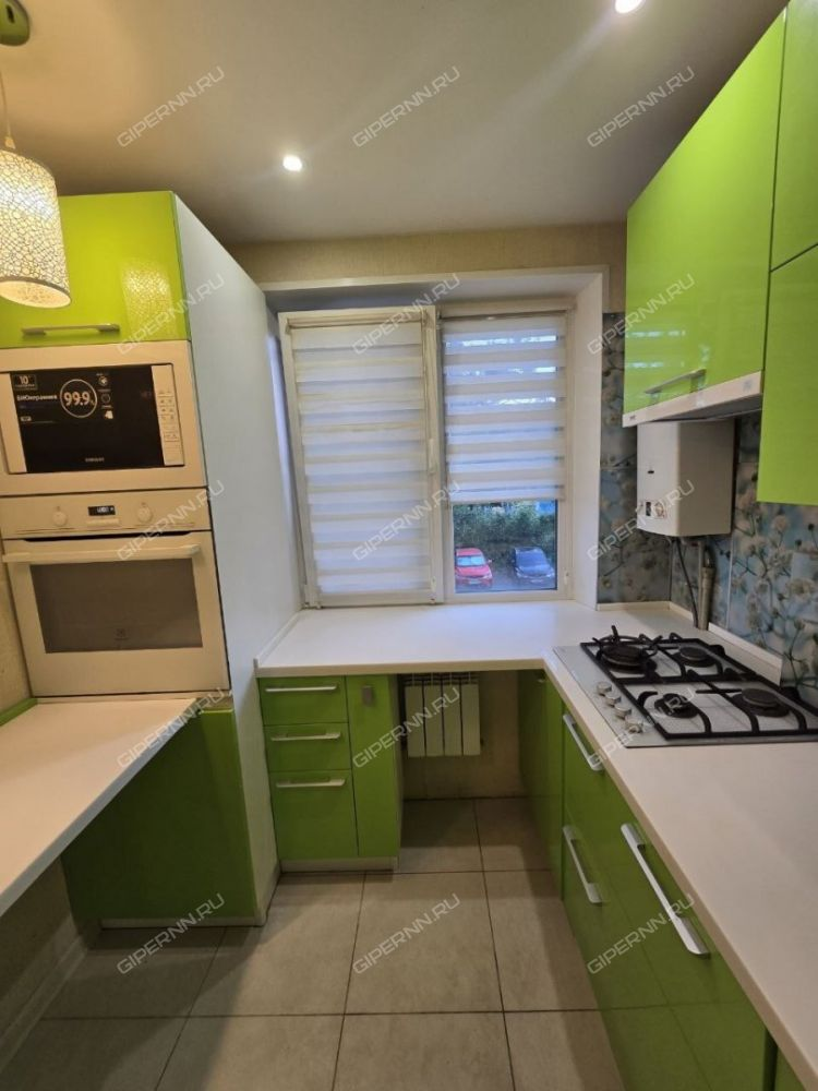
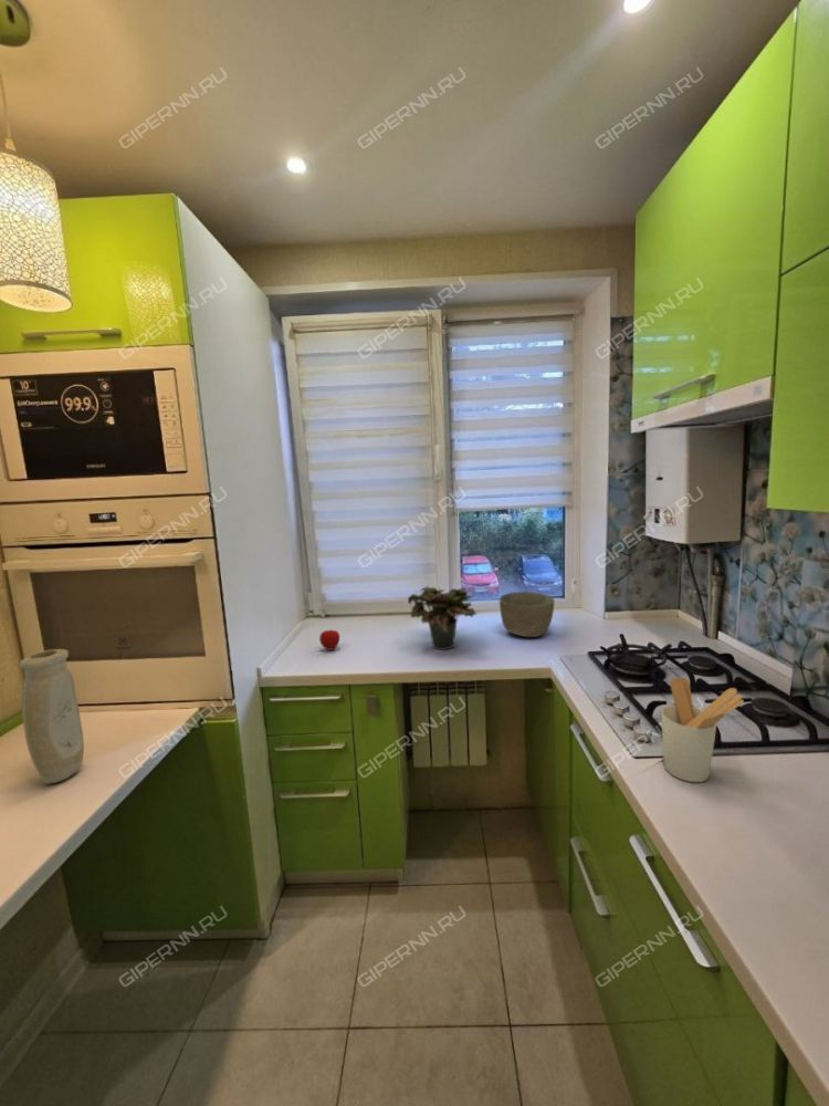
+ vase [19,648,85,785]
+ apple [318,628,340,651]
+ bowl [499,591,556,638]
+ potted plant [407,585,480,651]
+ utensil holder [661,676,745,783]
